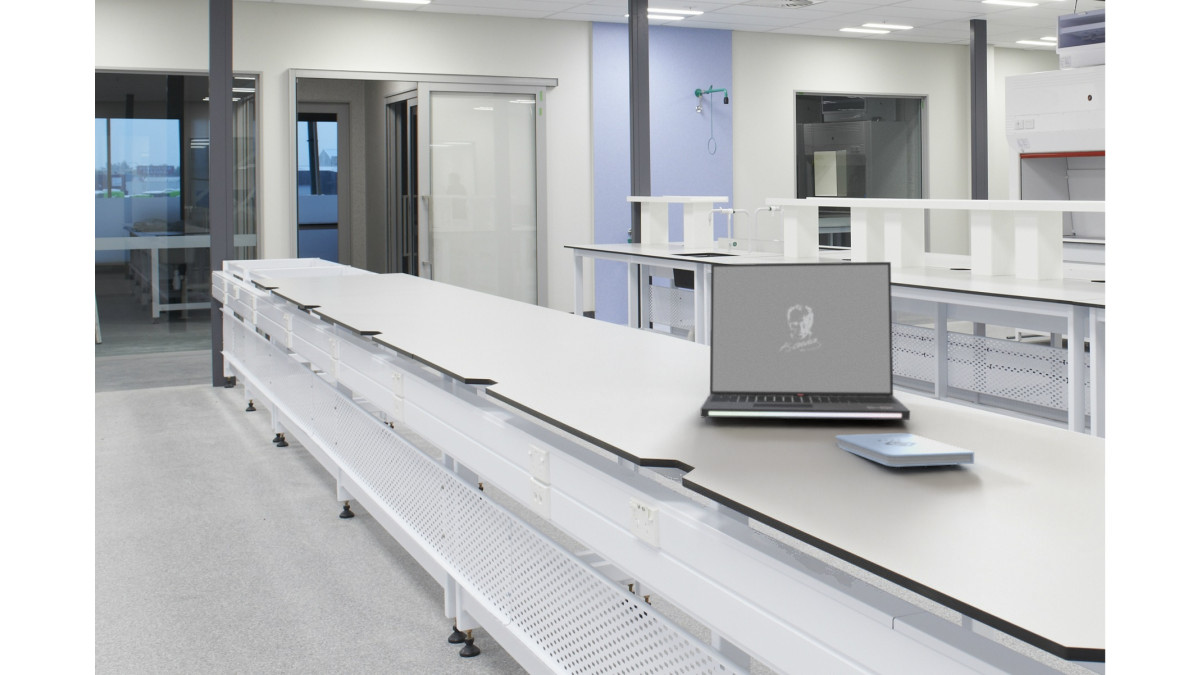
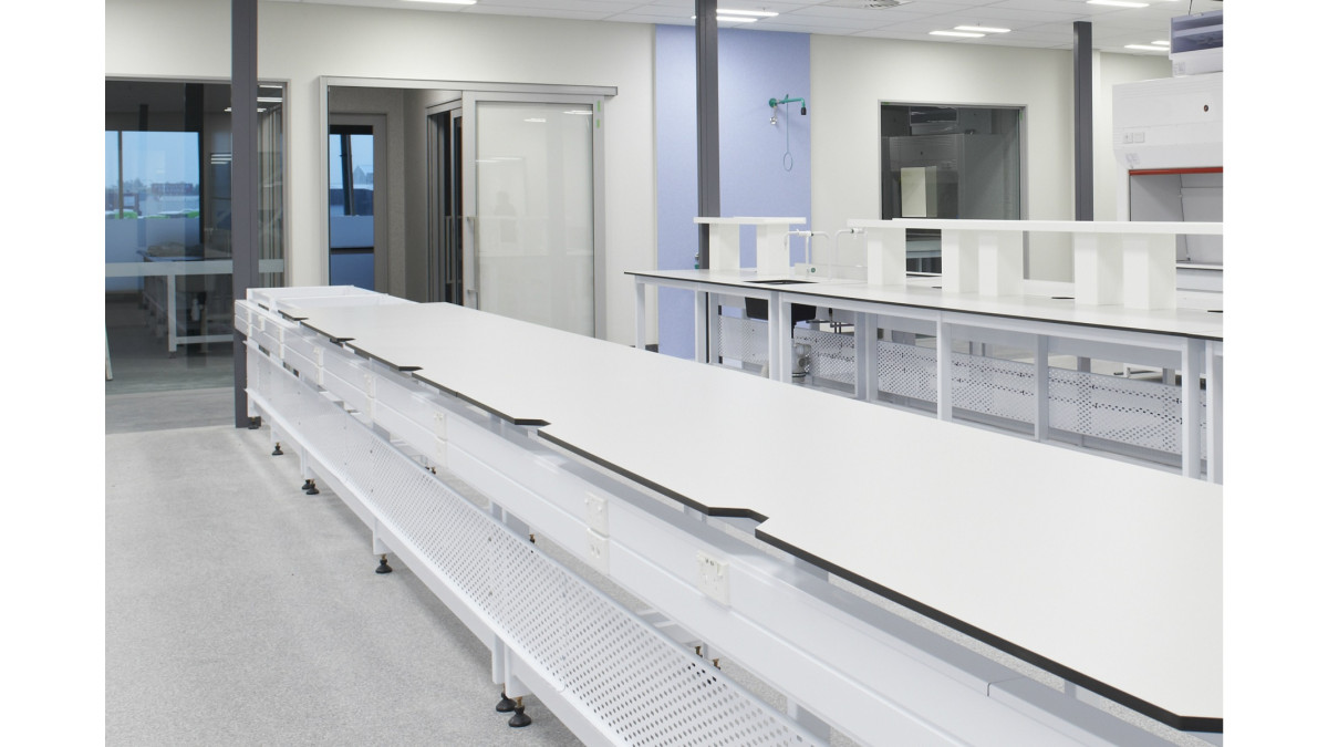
- notepad [835,432,975,468]
- laptop [700,261,911,421]
